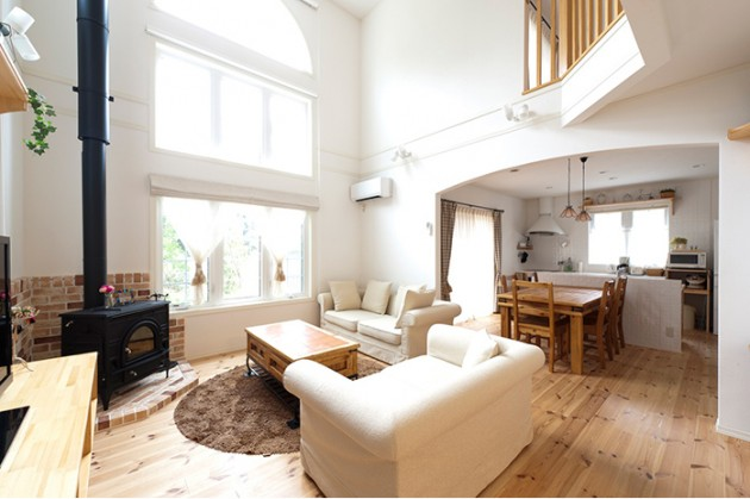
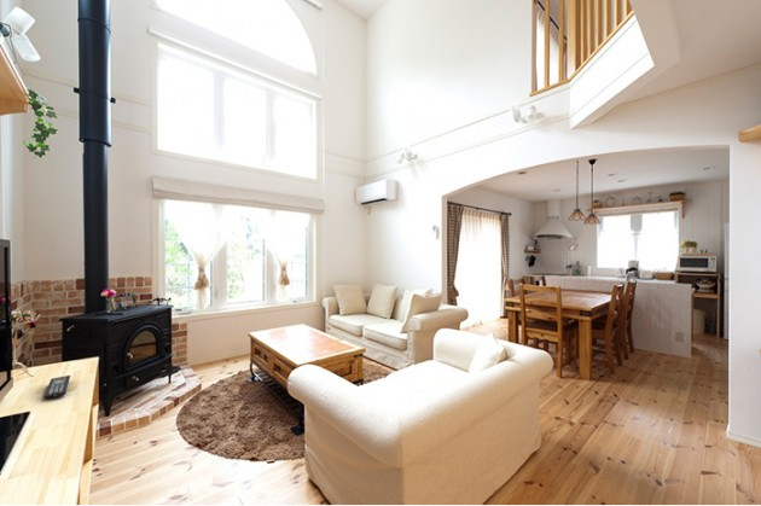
+ remote control [43,374,71,400]
